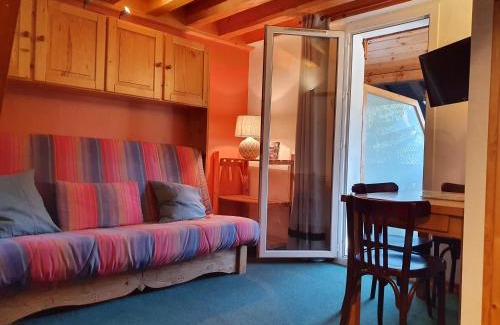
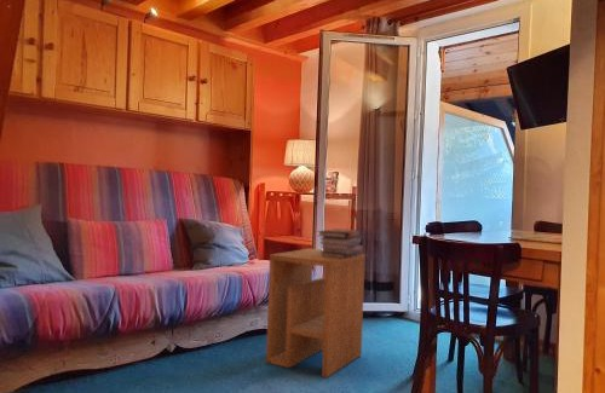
+ book stack [317,227,365,259]
+ side table [265,248,367,378]
